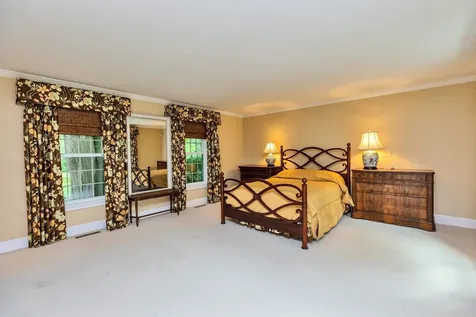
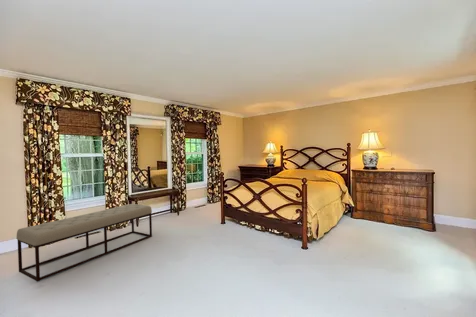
+ bench [15,203,153,283]
